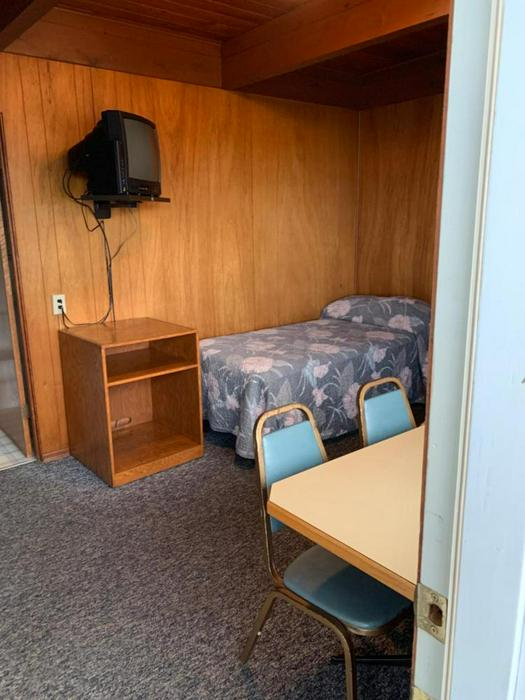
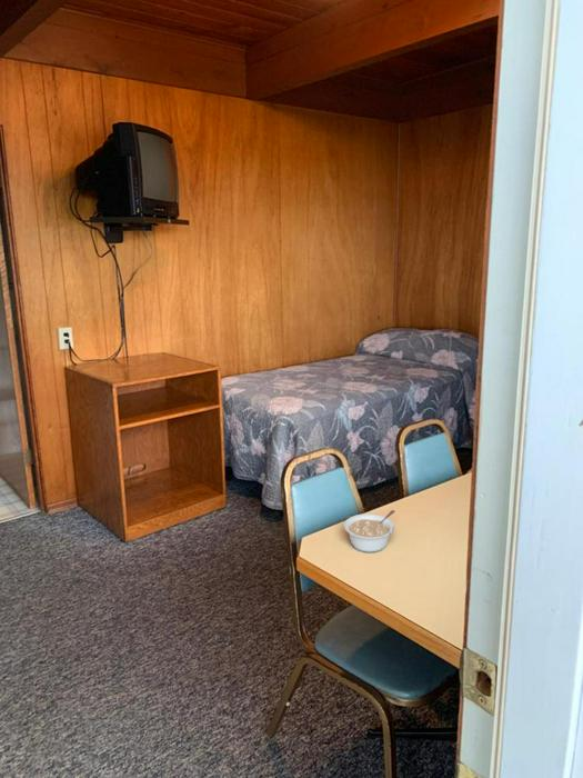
+ legume [343,509,396,553]
